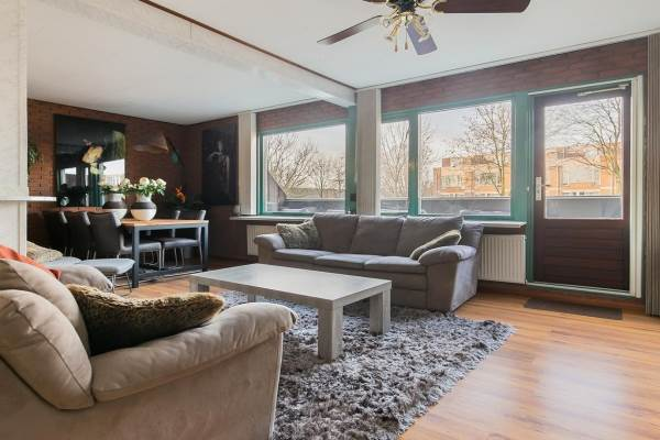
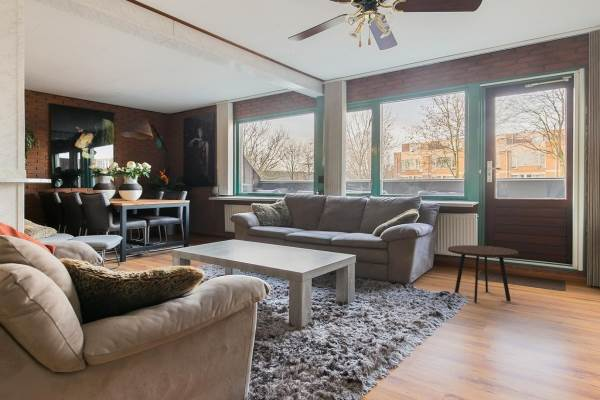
+ side table [447,244,519,304]
